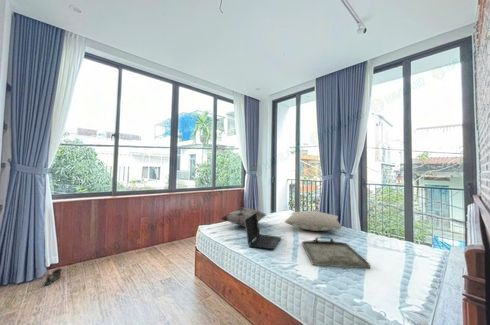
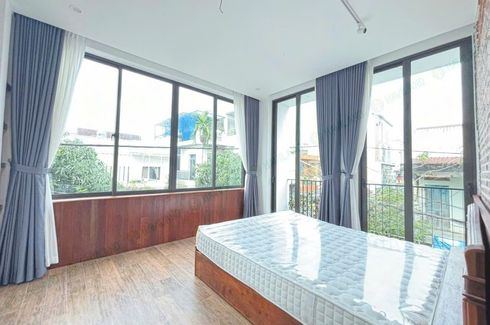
- laptop computer [244,213,282,250]
- decorative pillow [220,206,267,228]
- toy train [43,267,63,286]
- pillow [284,210,343,232]
- serving tray [301,236,371,269]
